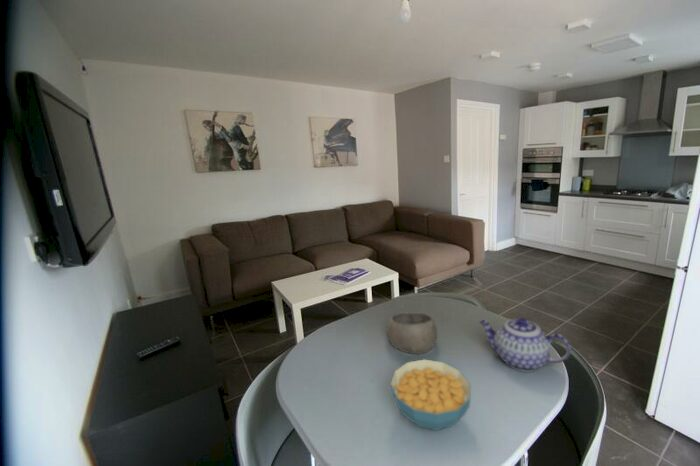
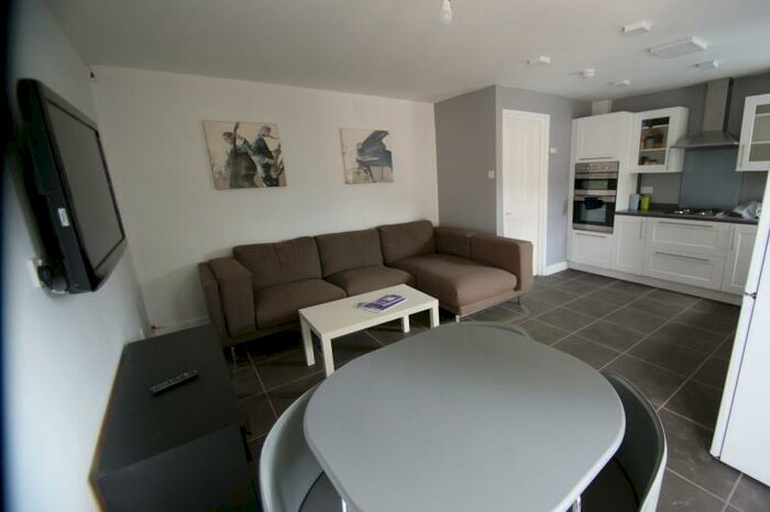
- teapot [479,317,572,373]
- cereal bowl [389,358,472,431]
- bowl [386,311,438,355]
